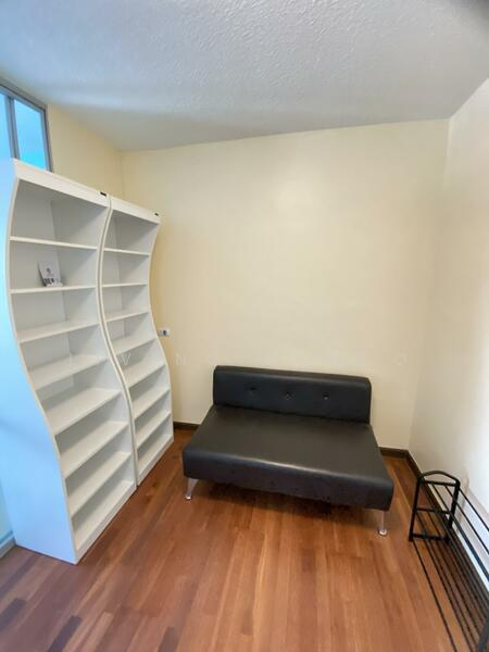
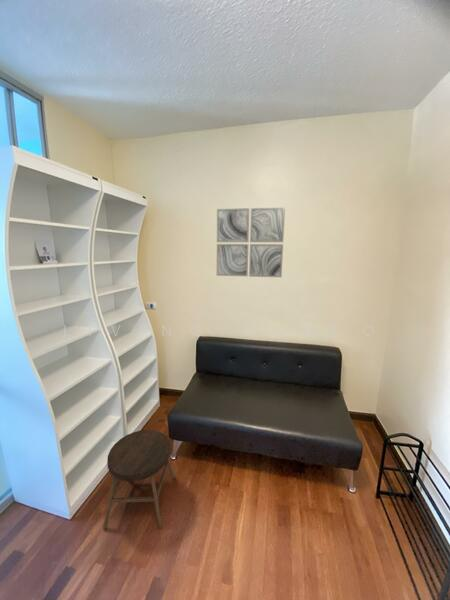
+ wall art [216,206,286,278]
+ stool [102,429,176,530]
